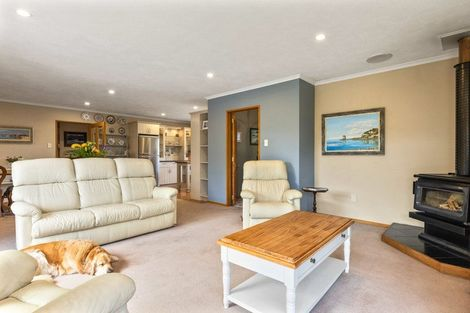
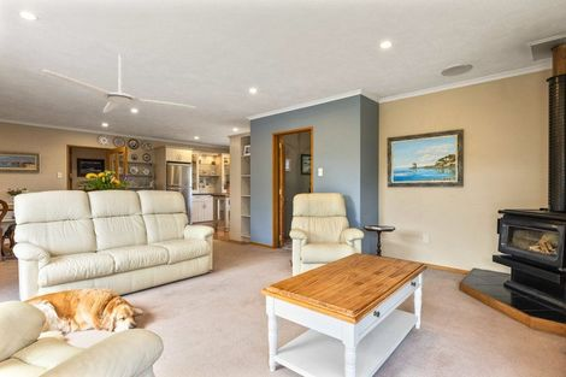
+ ceiling fan [42,53,197,114]
